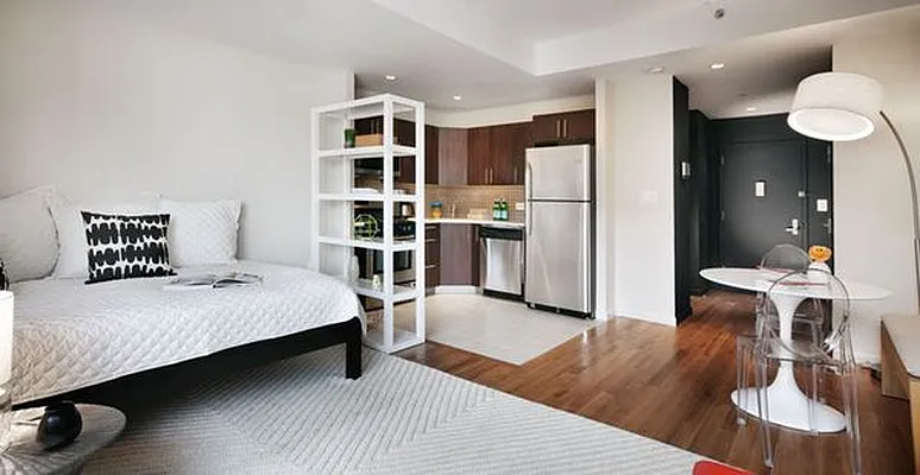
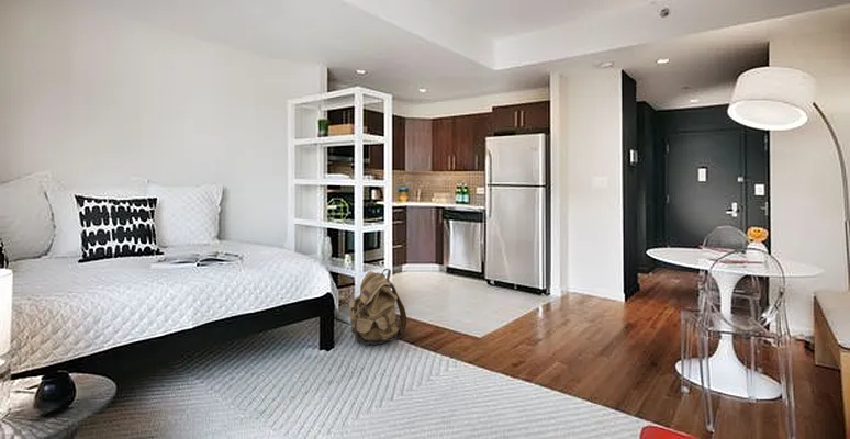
+ backpack [348,268,407,346]
